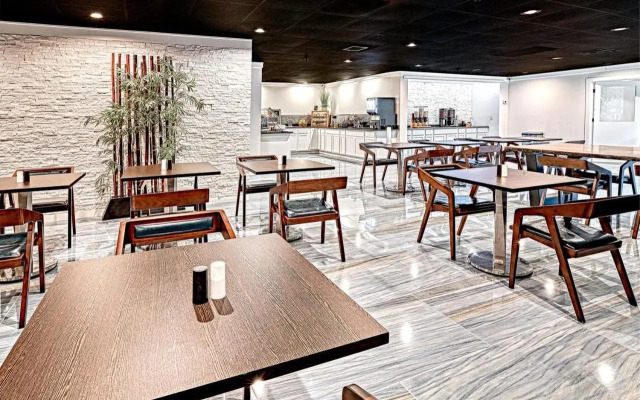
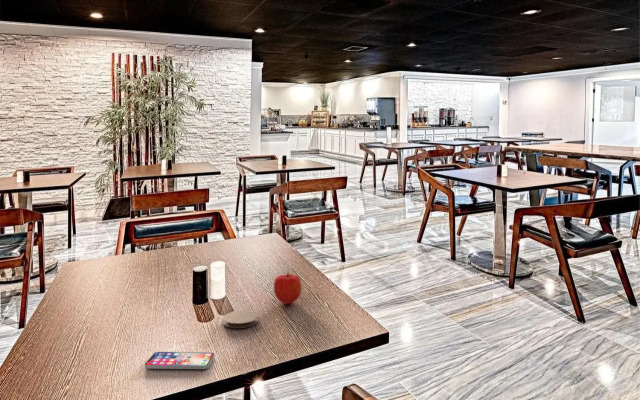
+ coaster [222,310,259,329]
+ fruit [273,271,303,305]
+ smartphone [144,351,215,370]
